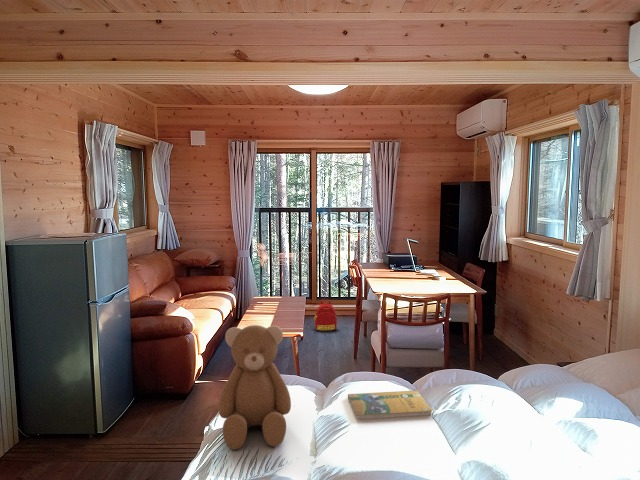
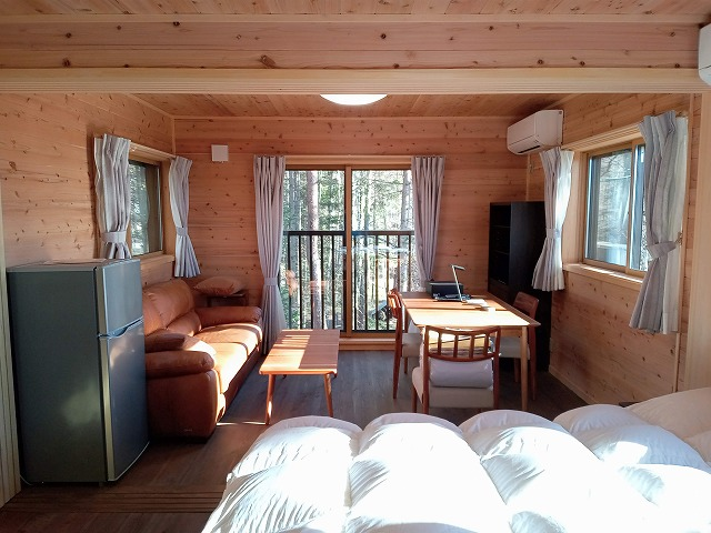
- backpack [313,297,338,331]
- teddy bear [218,324,292,451]
- booklet [347,390,433,420]
